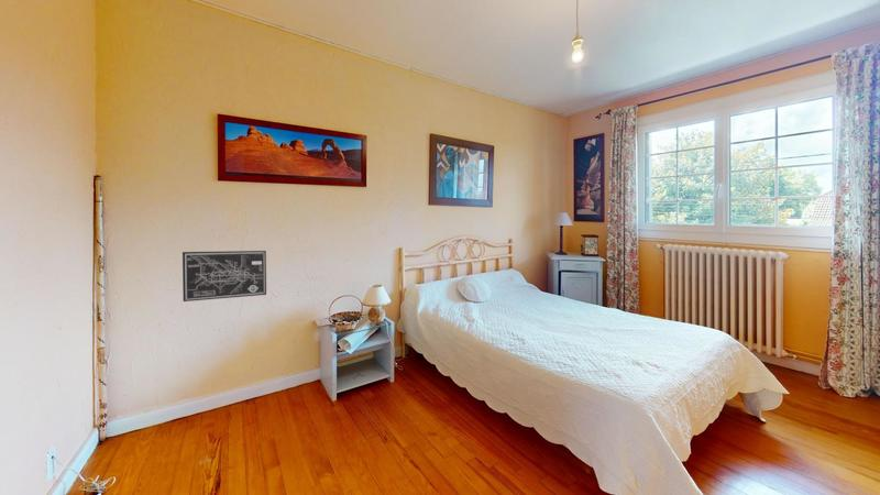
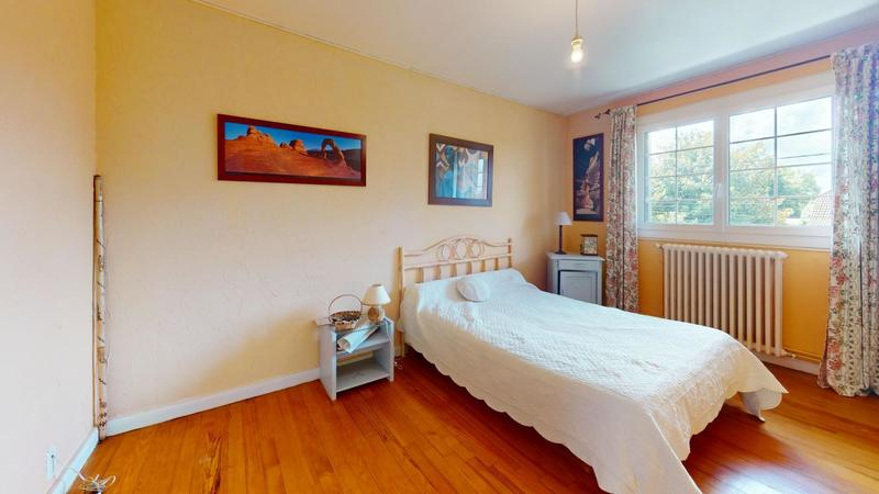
- wall art [182,250,267,302]
